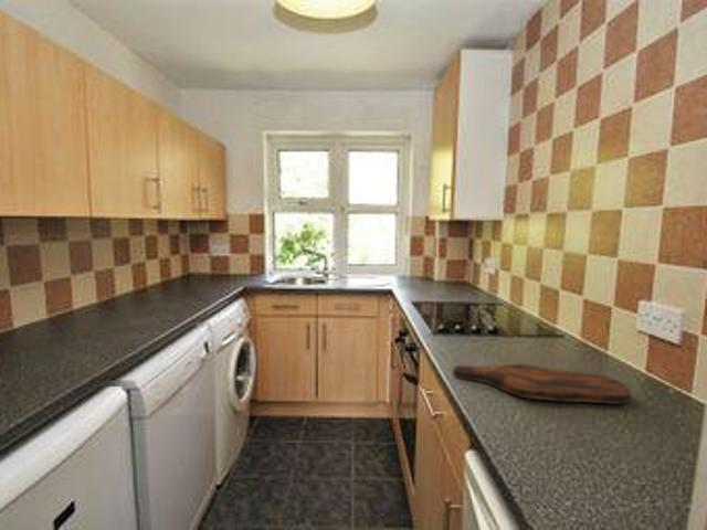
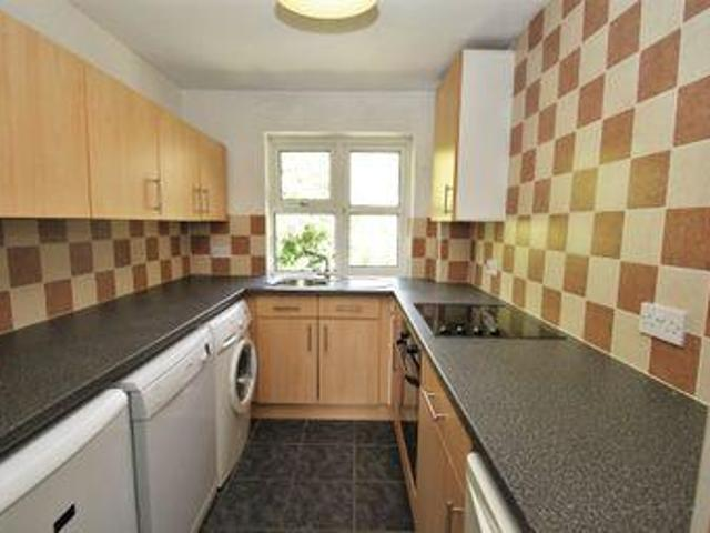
- cutting board [452,363,632,405]
